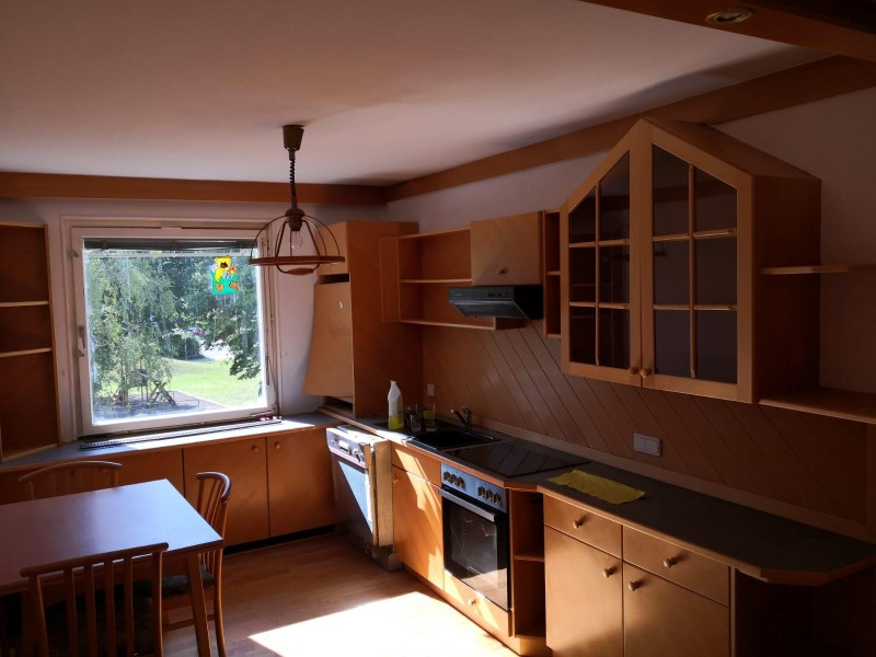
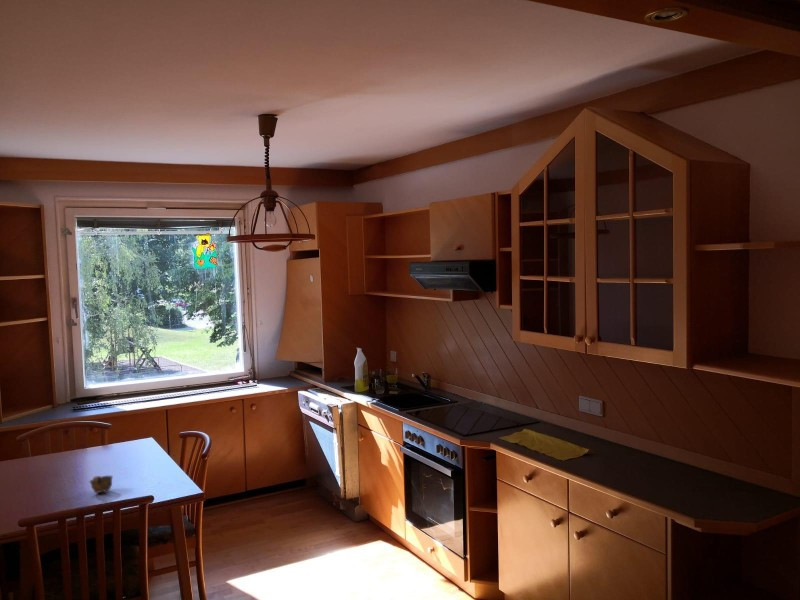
+ cup [88,475,114,494]
